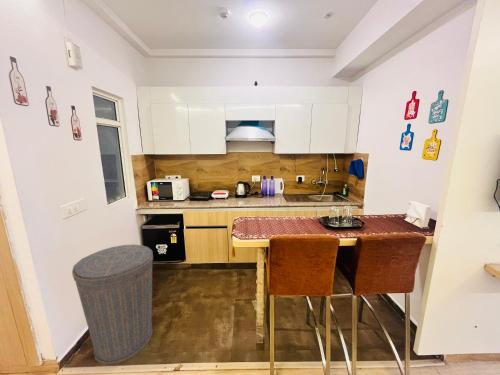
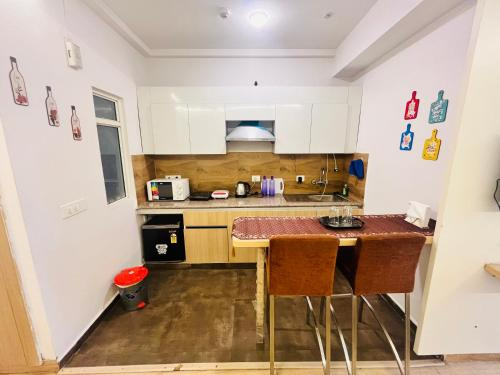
- trash can [71,243,154,366]
